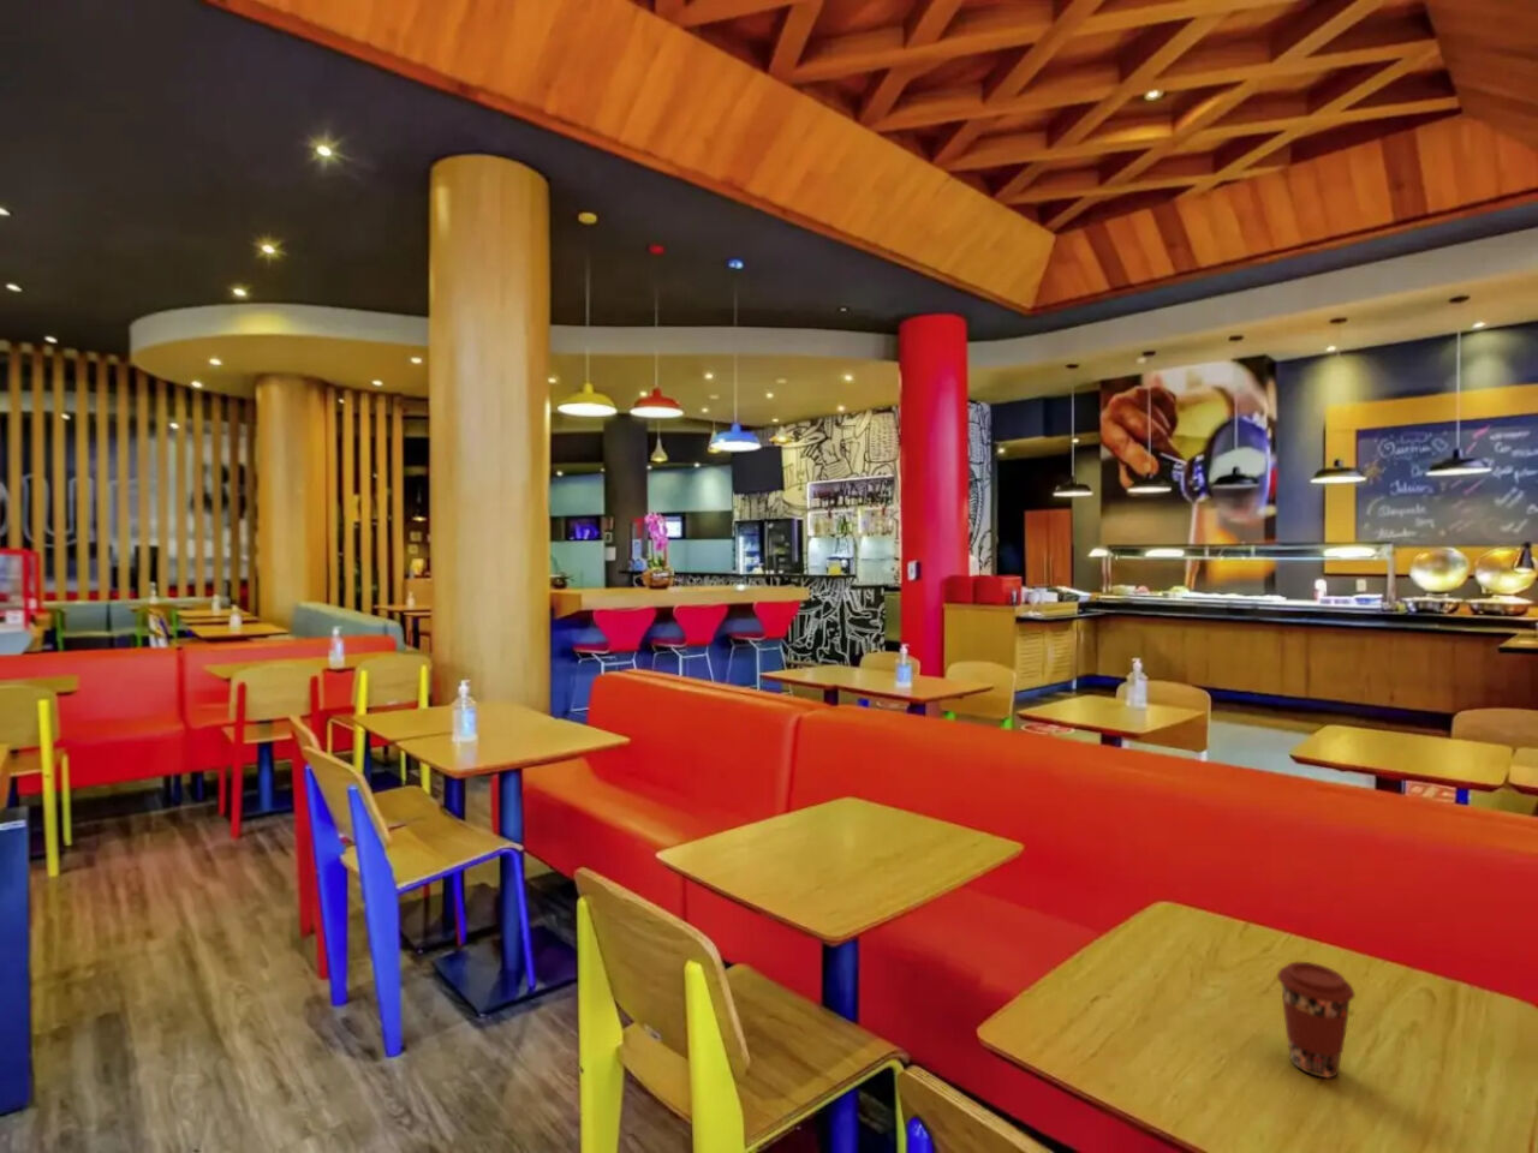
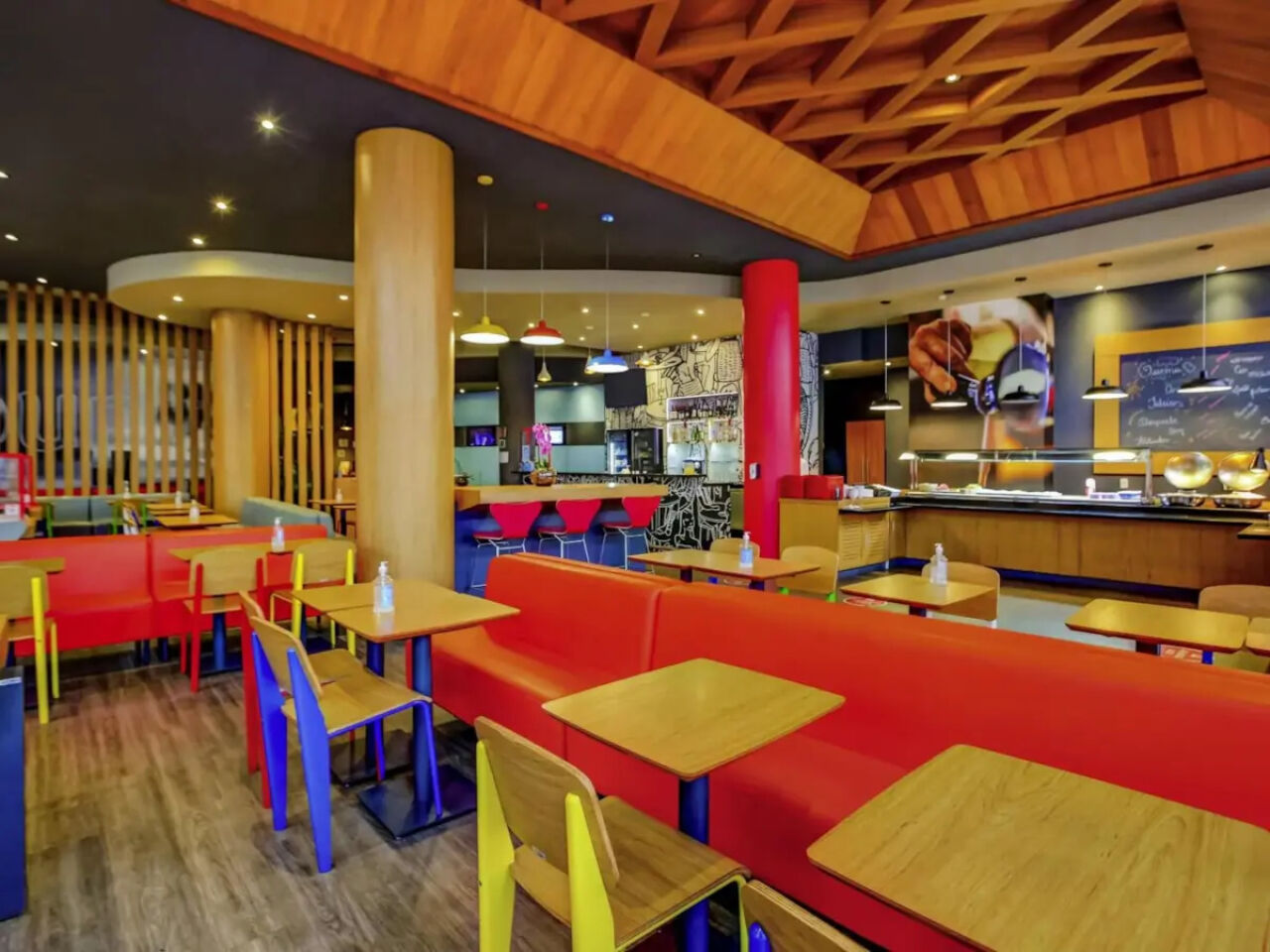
- coffee cup [1276,960,1356,1079]
